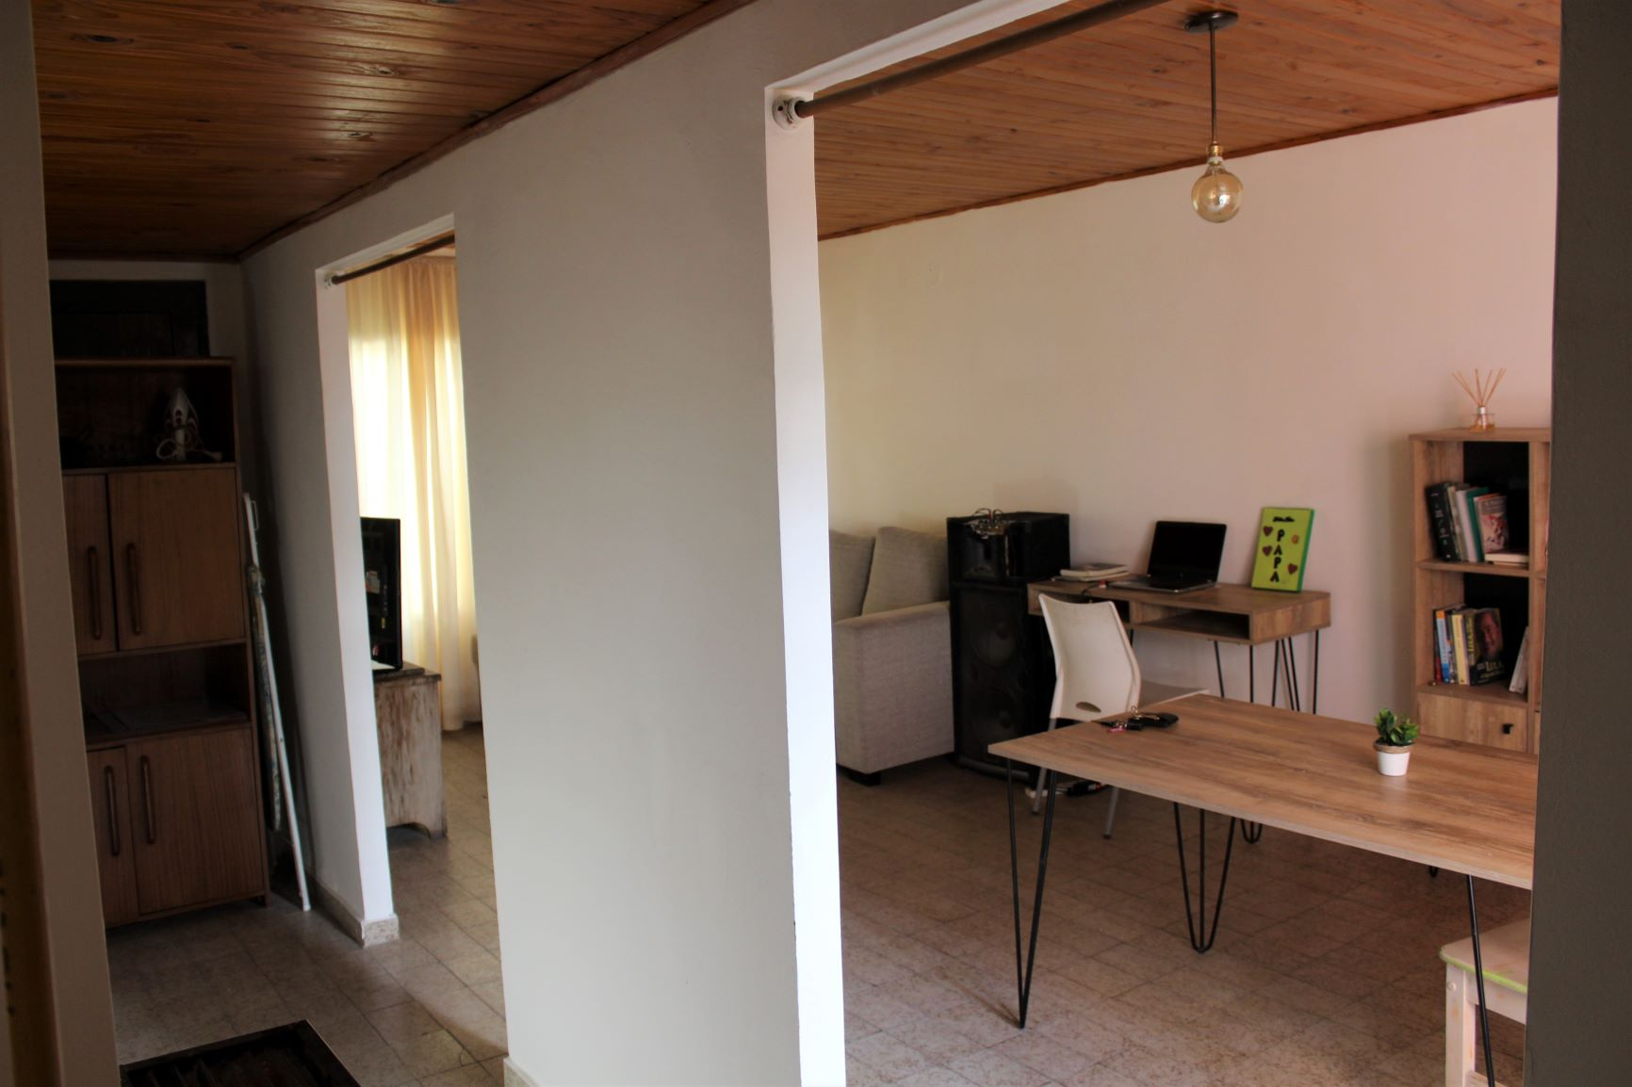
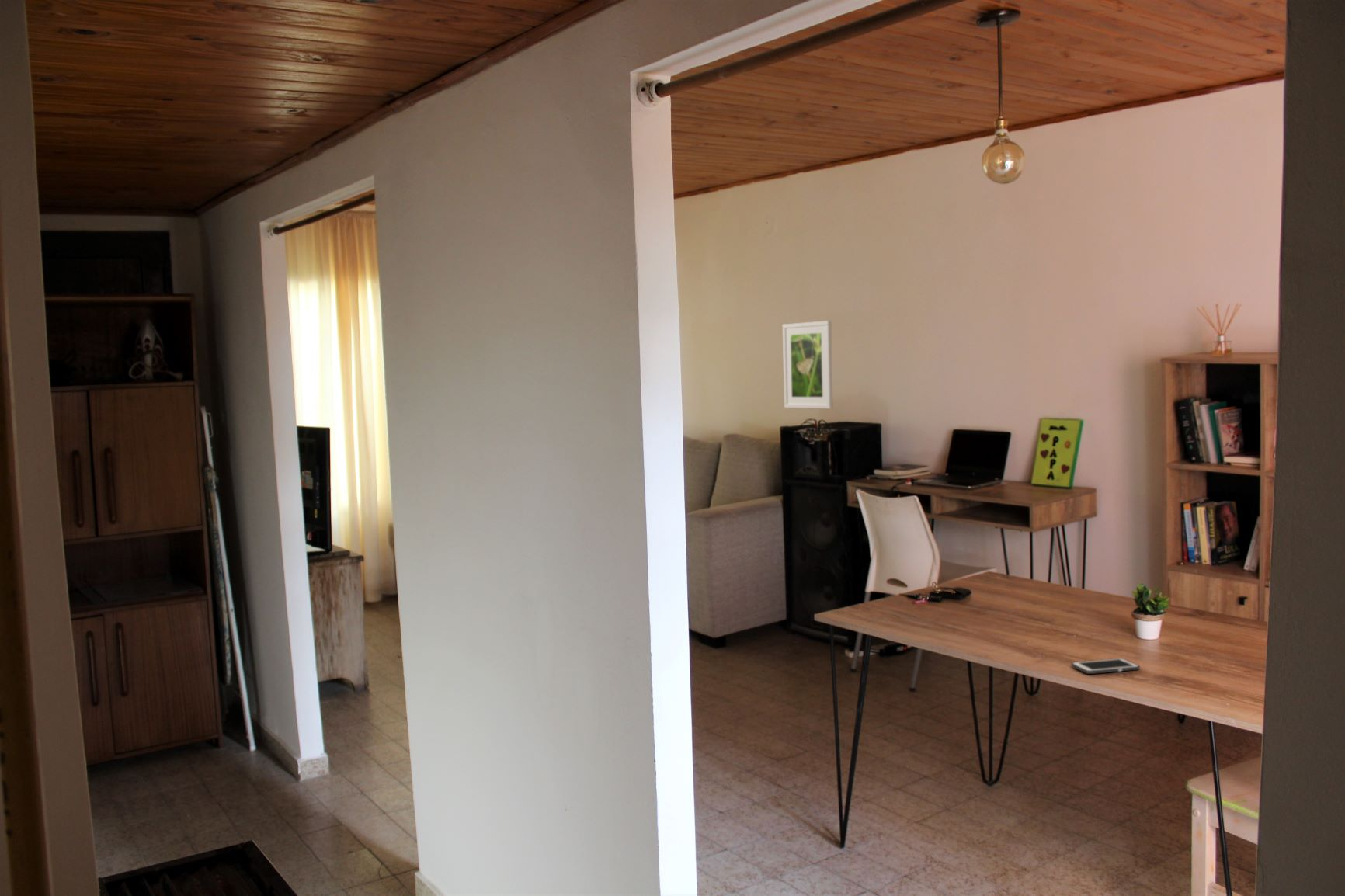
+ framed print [782,320,833,410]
+ cell phone [1071,658,1141,675]
